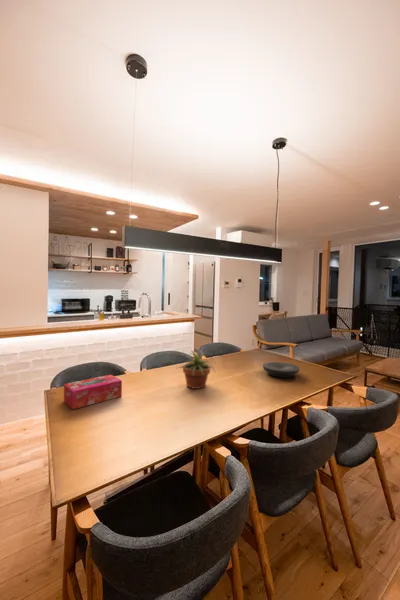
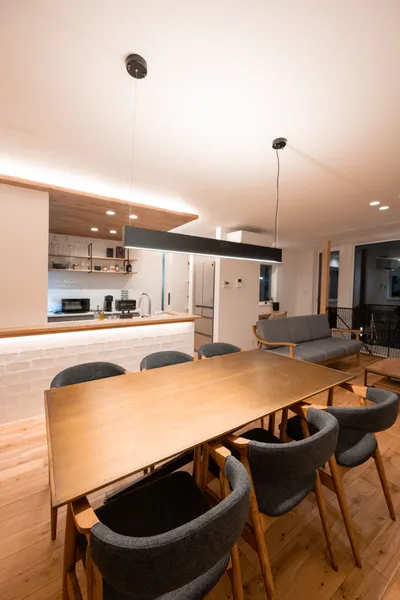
- tissue box [63,374,123,410]
- plate [262,361,301,379]
- potted plant [177,349,216,390]
